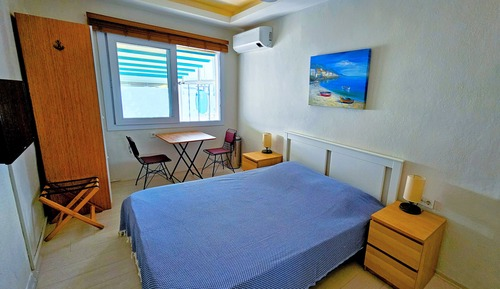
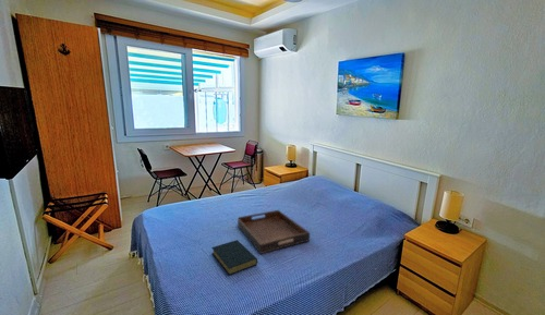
+ serving tray [237,209,311,255]
+ hardback book [210,239,258,276]
